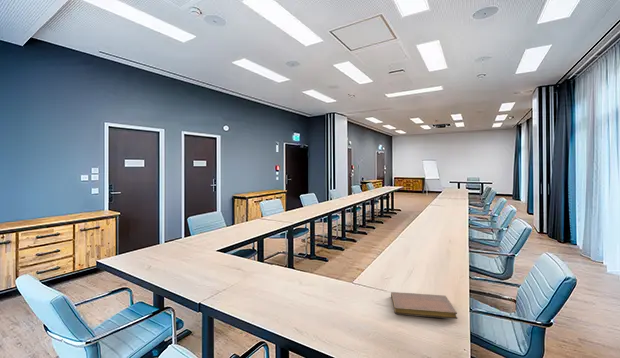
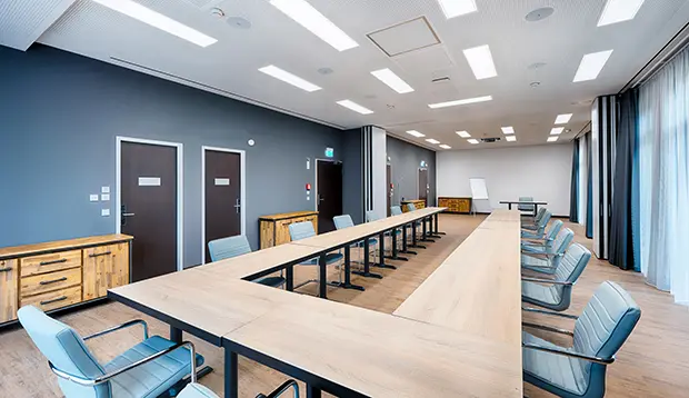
- notebook [390,291,459,320]
